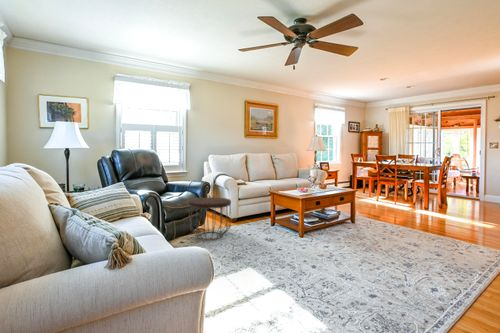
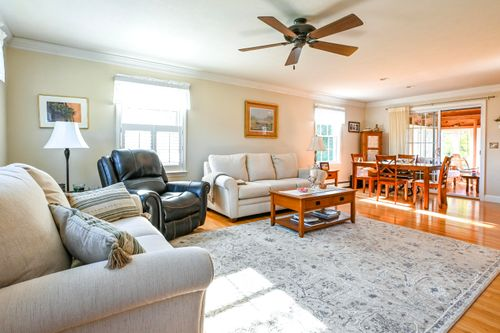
- side table [188,196,232,241]
